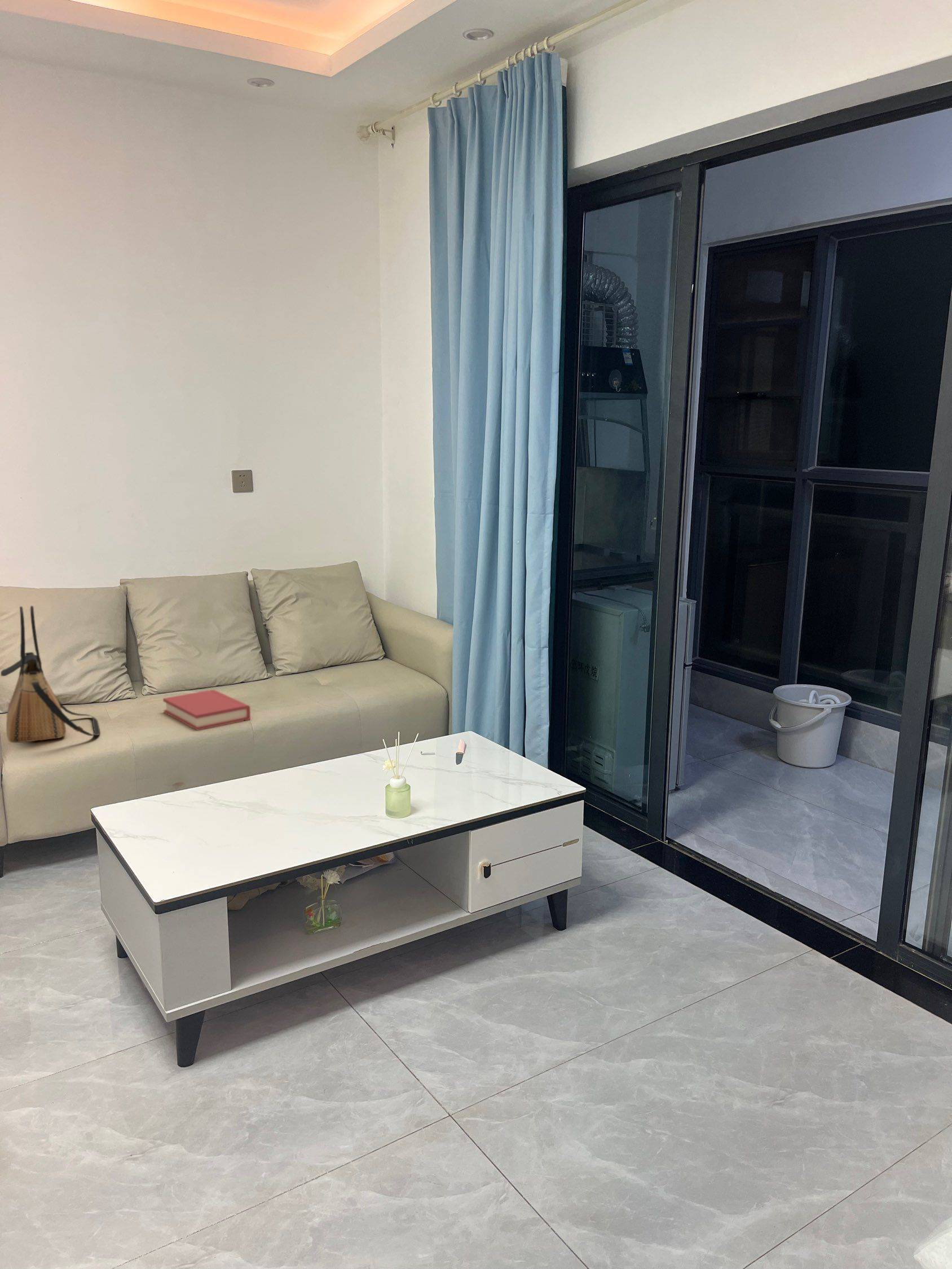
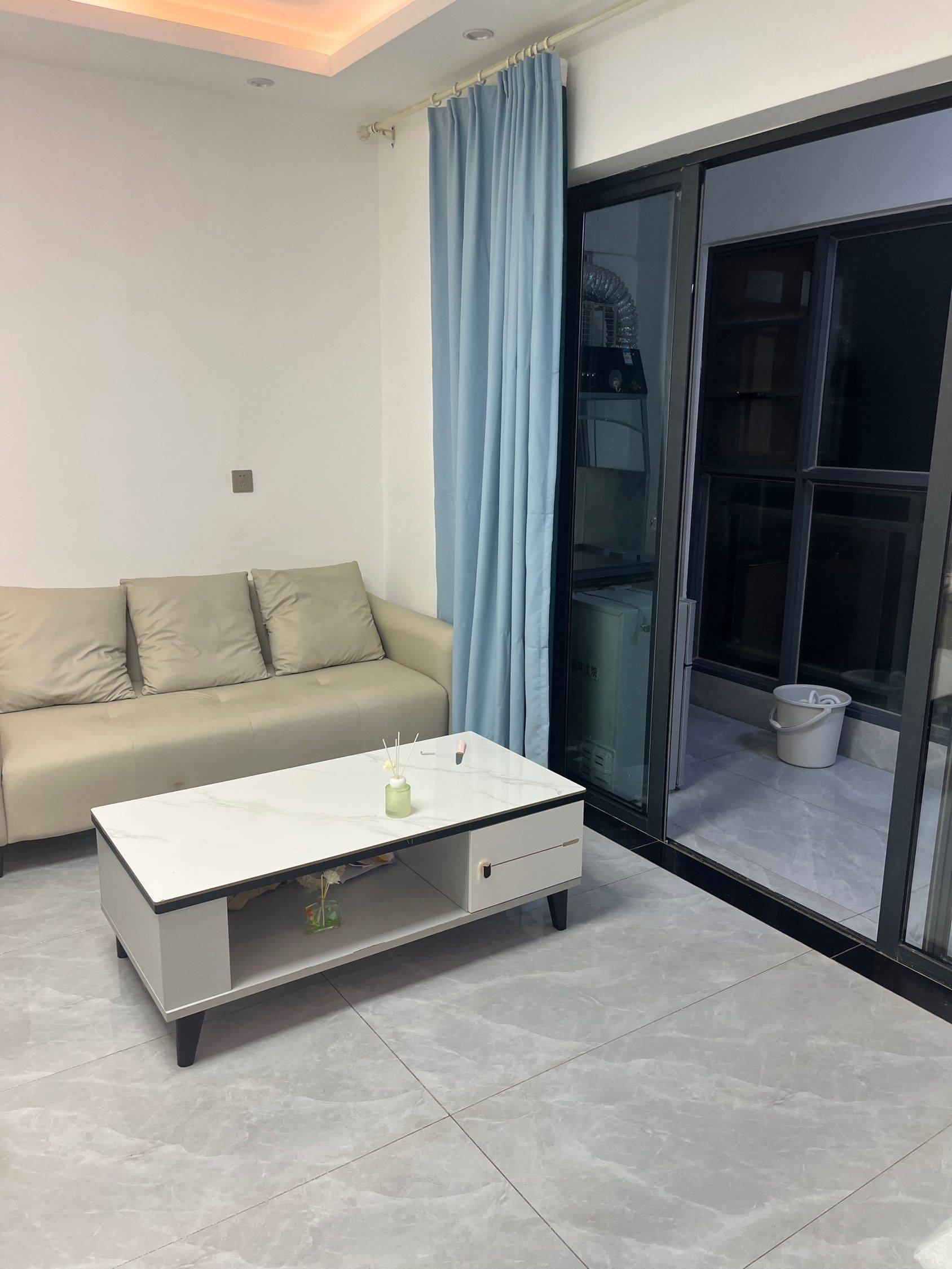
- hardback book [162,689,251,731]
- tote bag [0,605,101,743]
